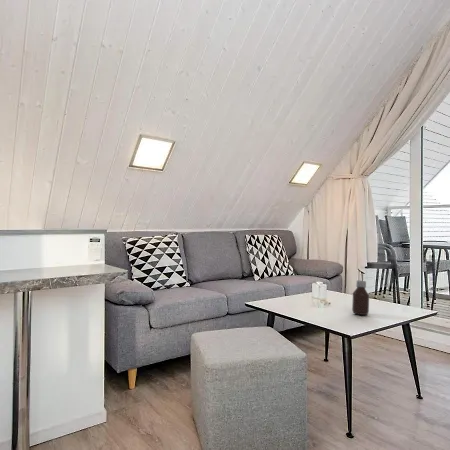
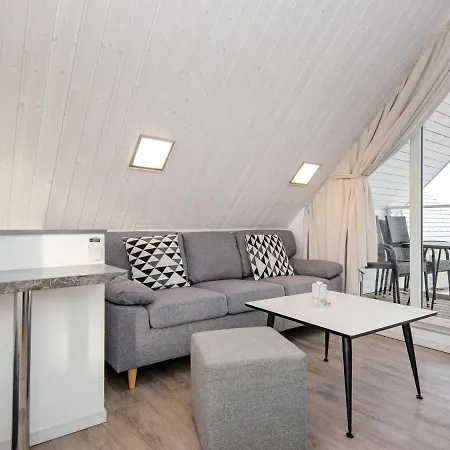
- bottle [351,280,370,316]
